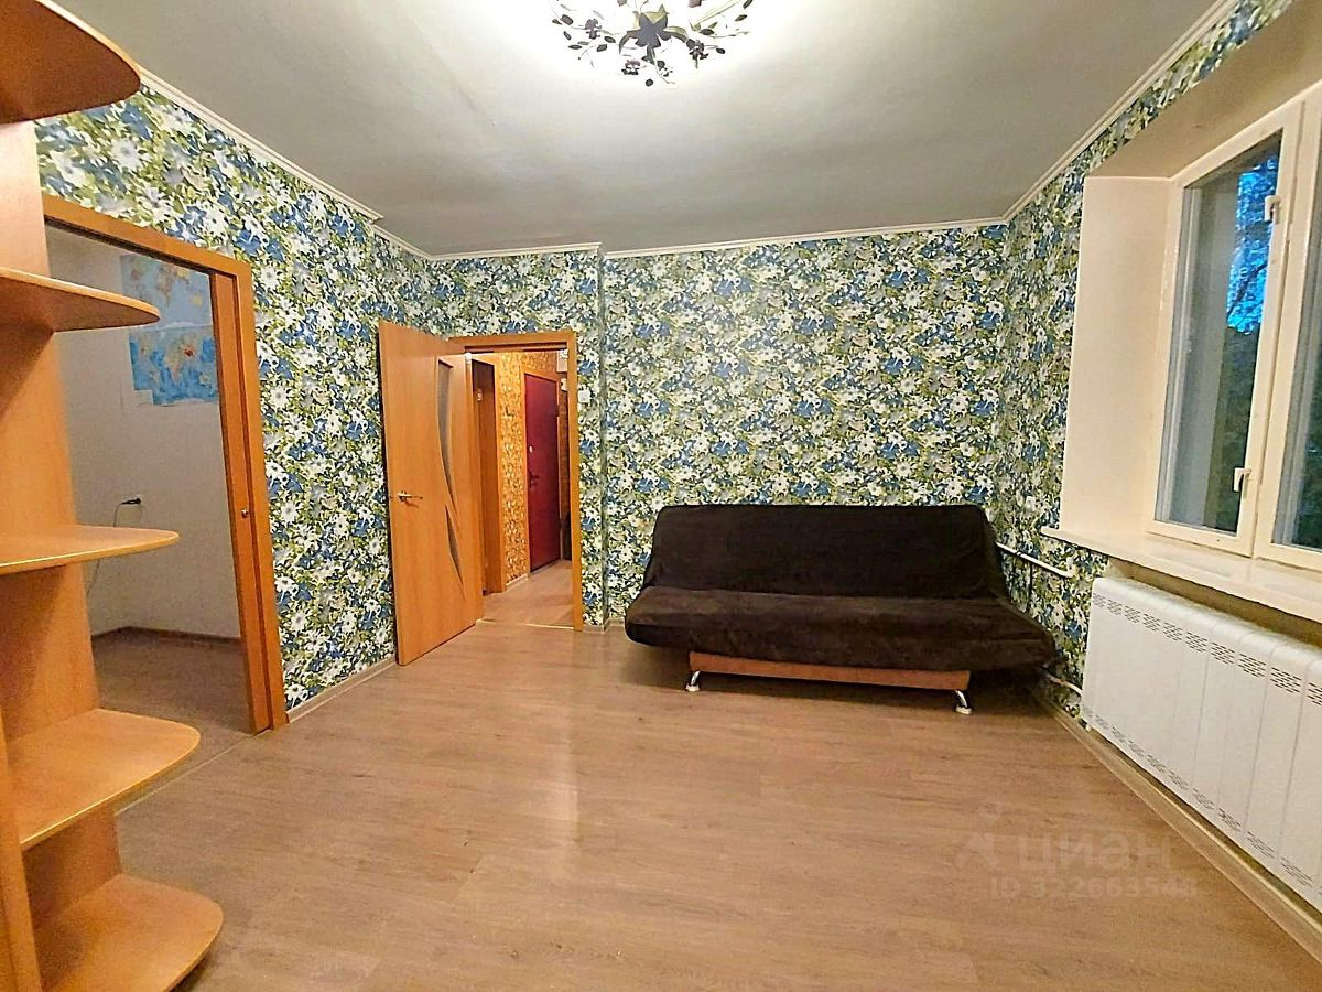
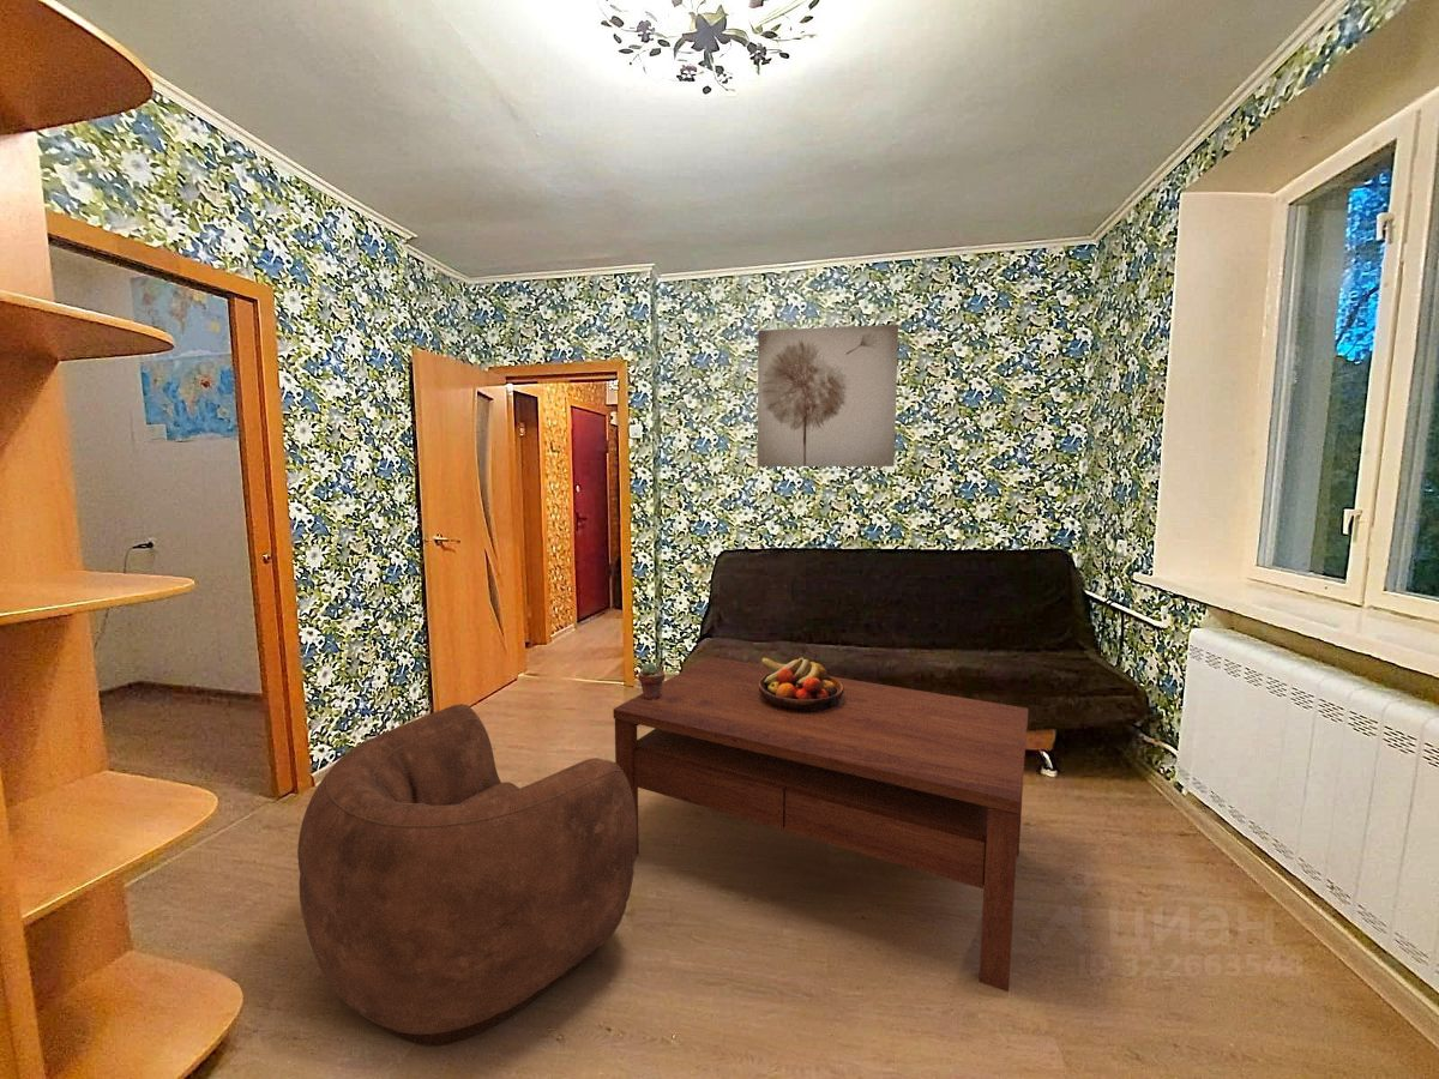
+ potted succulent [637,662,666,700]
+ wall art [757,324,899,468]
+ coffee table [612,656,1029,993]
+ armchair [296,703,637,1047]
+ fruit bowl [759,656,844,712]
